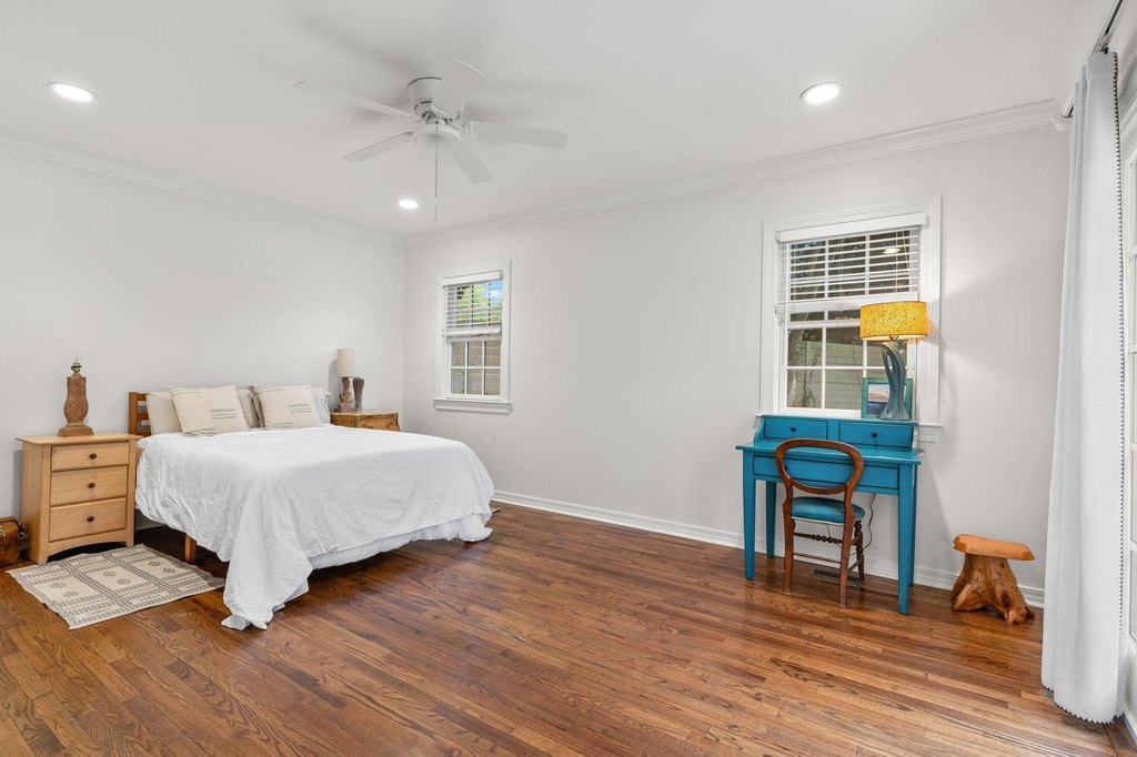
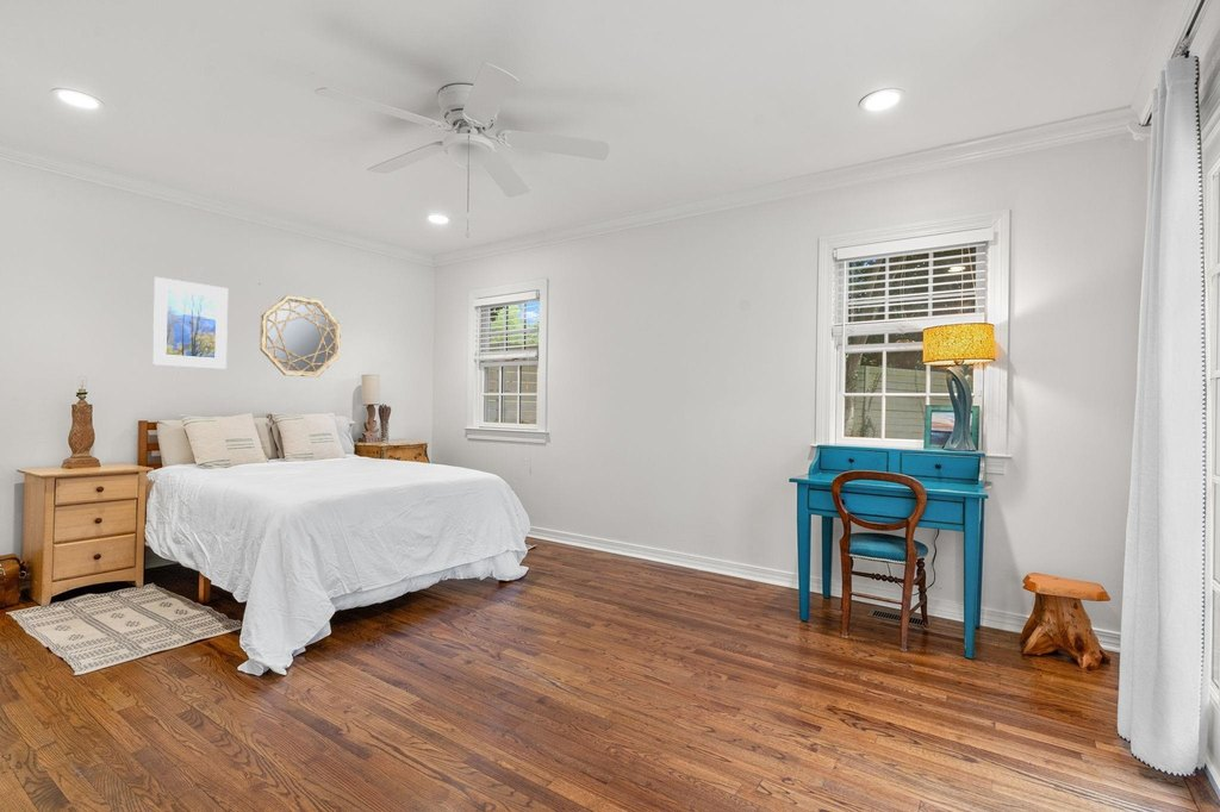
+ home mirror [259,294,342,379]
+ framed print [151,276,229,370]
